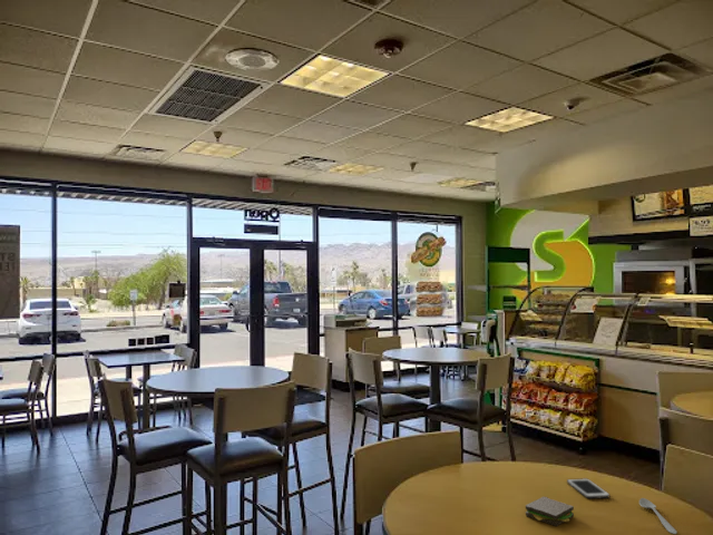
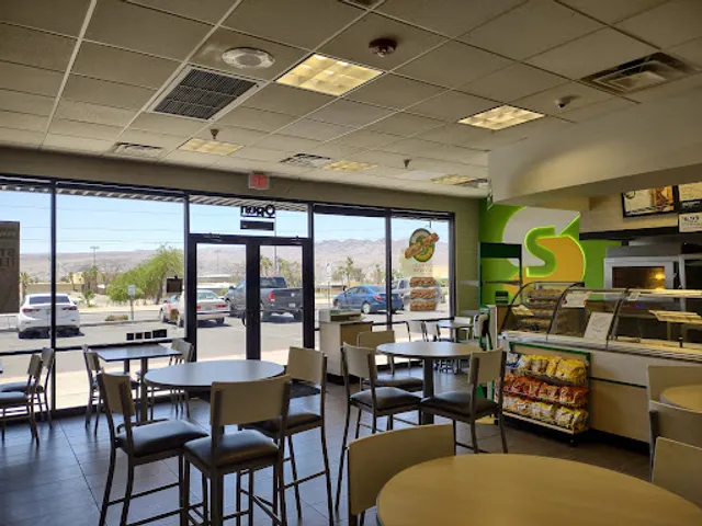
- spoon [638,497,678,535]
- cell phone [566,477,611,499]
- sandwich [525,496,575,527]
